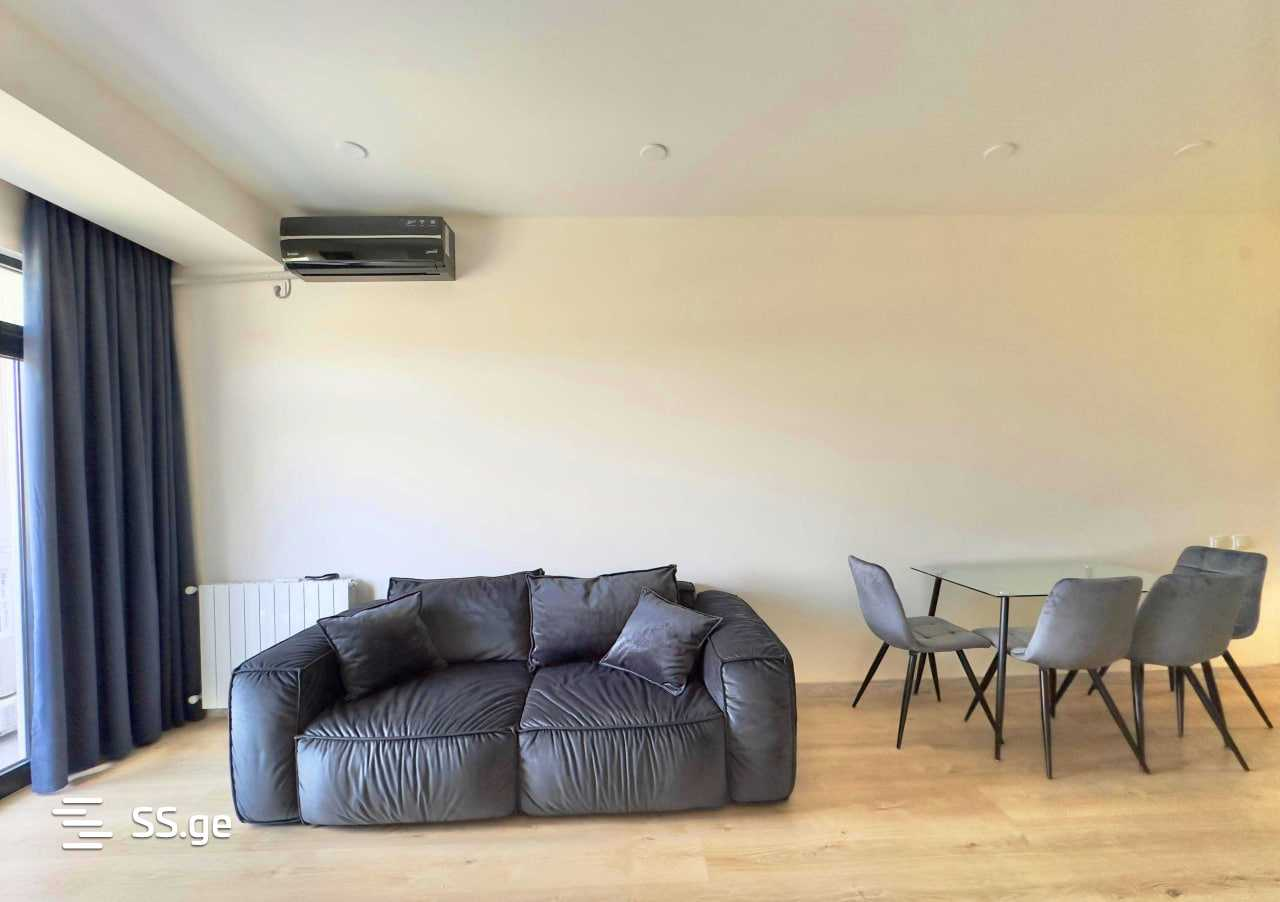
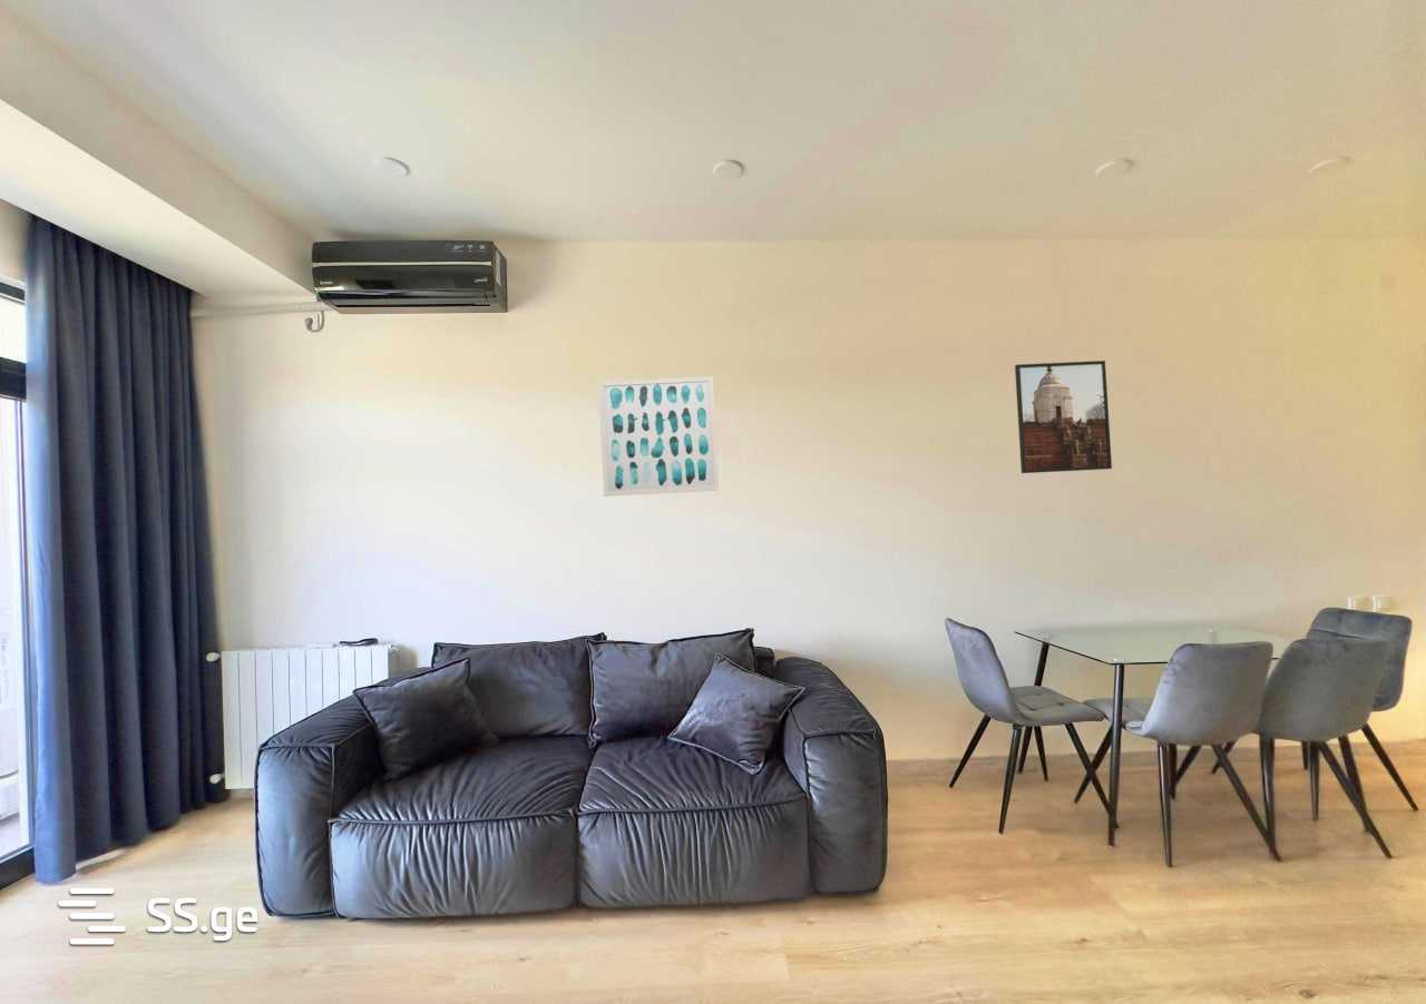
+ wall art [597,375,720,498]
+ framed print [1014,360,1113,474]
